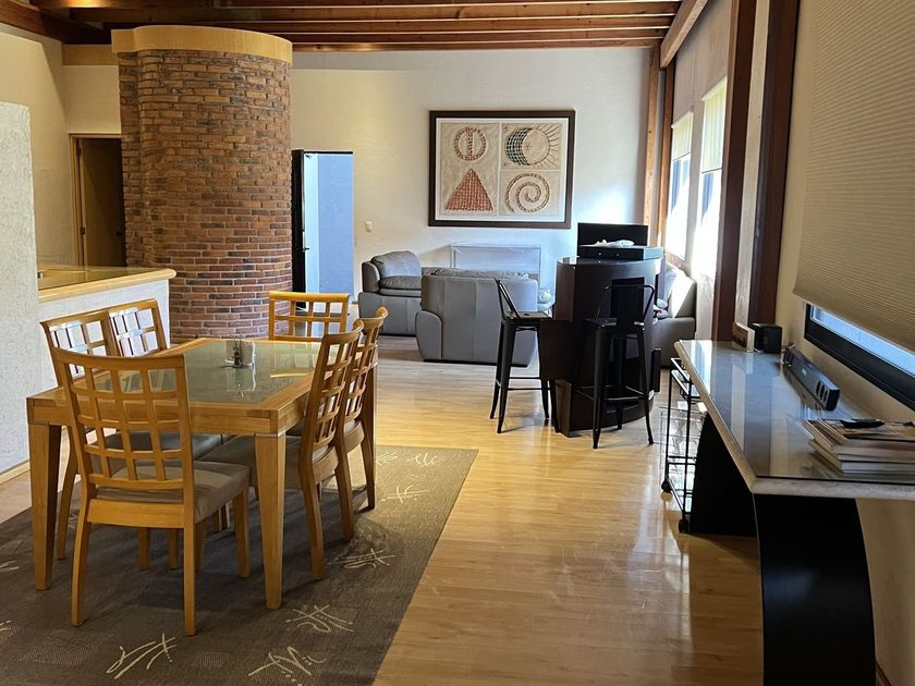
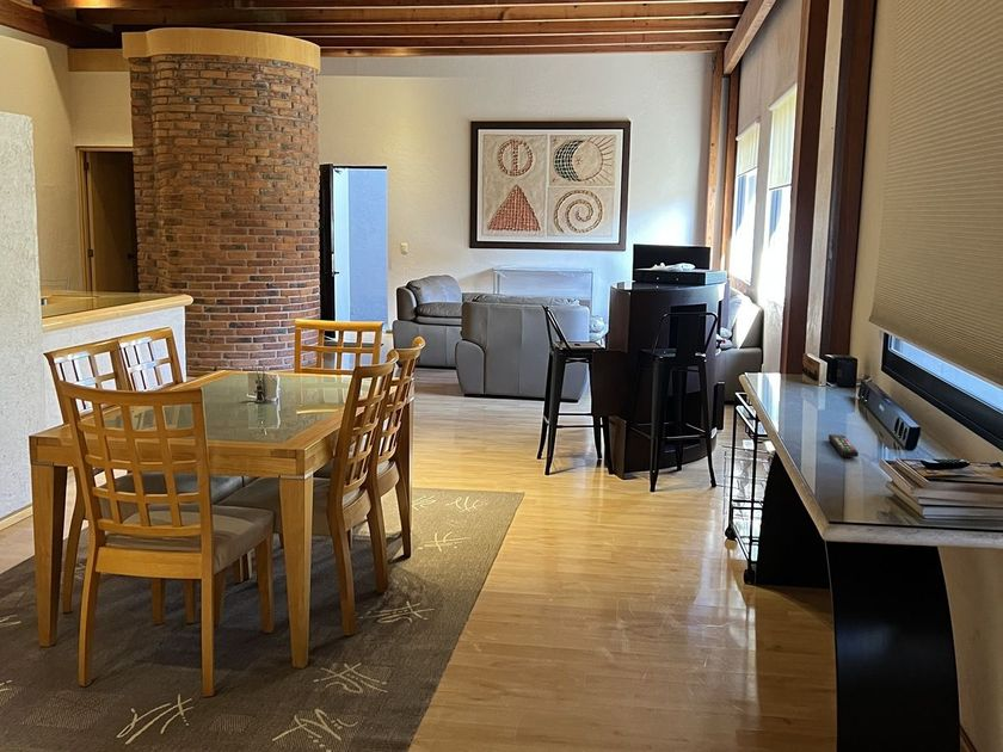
+ remote control [827,433,860,458]
